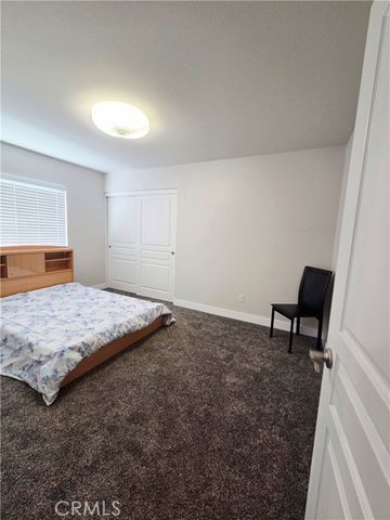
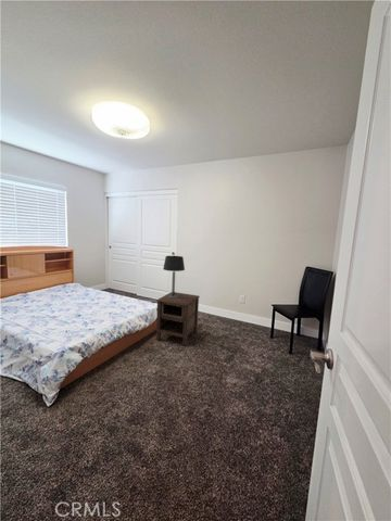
+ table lamp [162,255,186,298]
+ nightstand [155,291,201,347]
